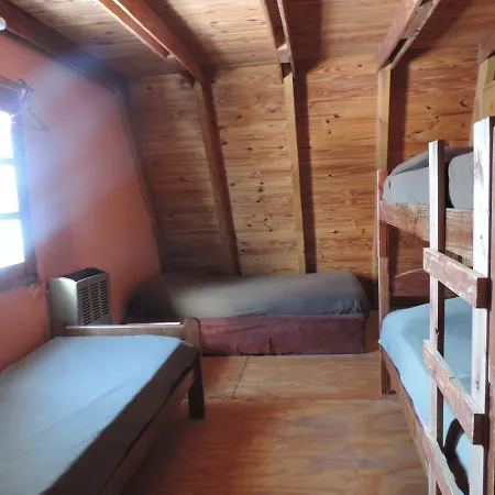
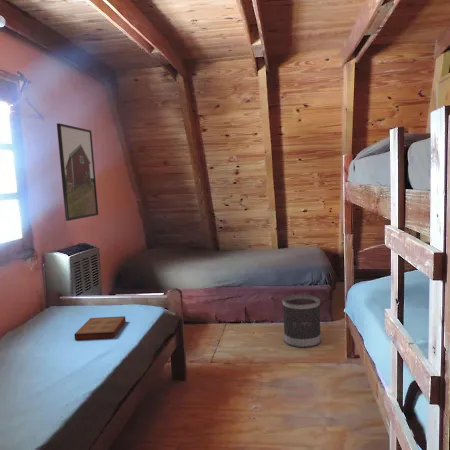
+ book [73,315,127,341]
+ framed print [56,122,99,222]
+ wastebasket [281,294,322,348]
